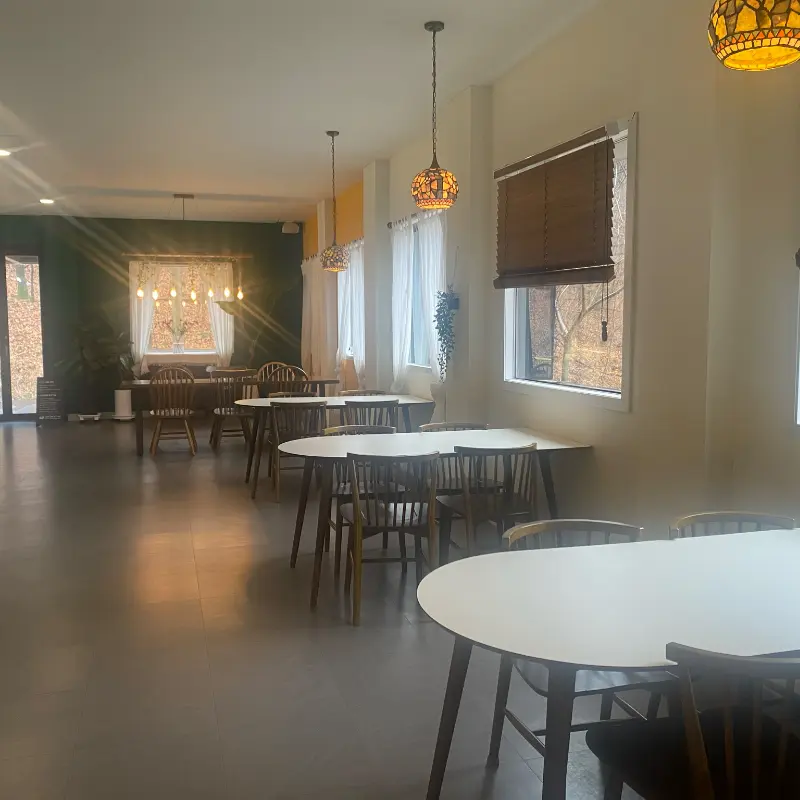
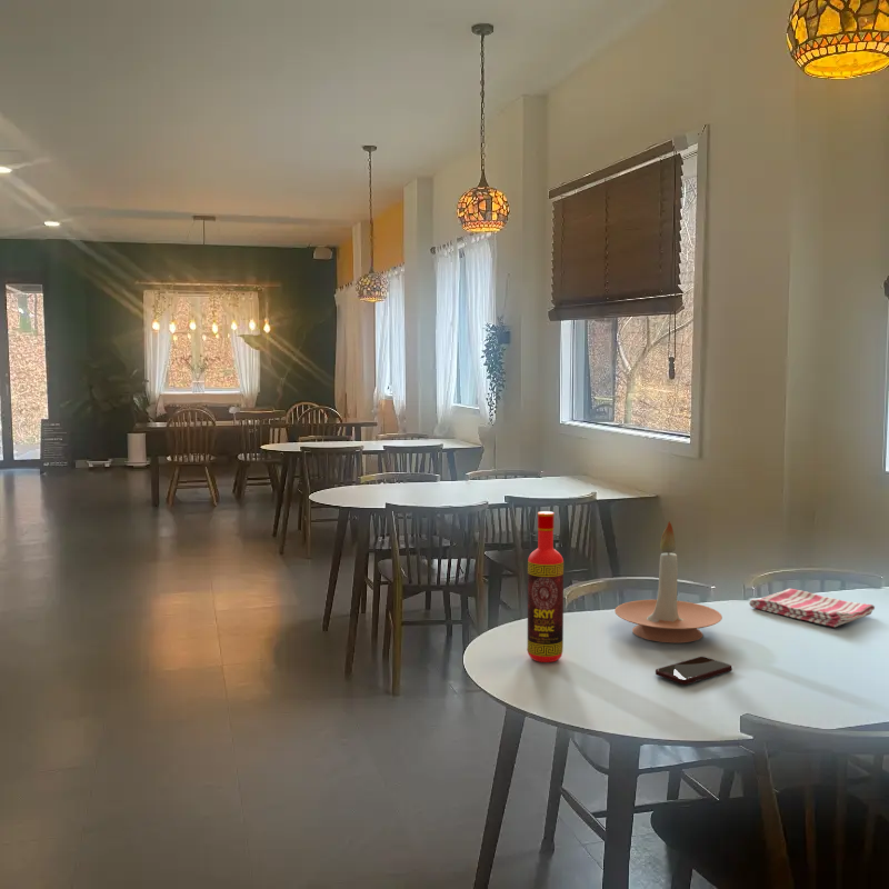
+ smartphone [655,656,733,686]
+ dish towel [748,588,876,628]
+ candle holder [613,520,723,643]
+ bottle [527,510,565,663]
